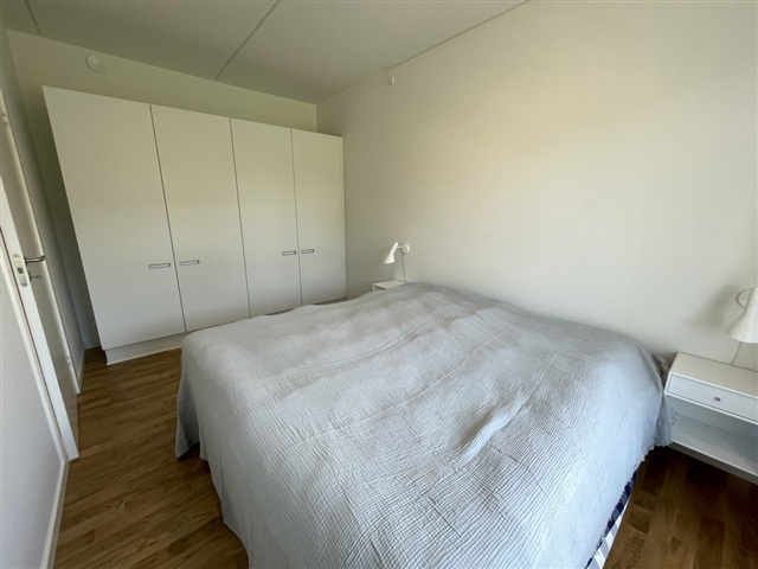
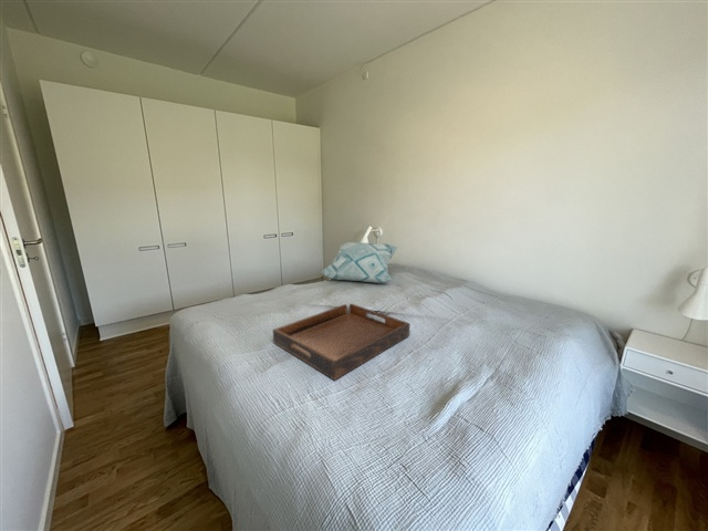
+ decorative pillow [320,241,399,284]
+ serving tray [272,303,410,382]
